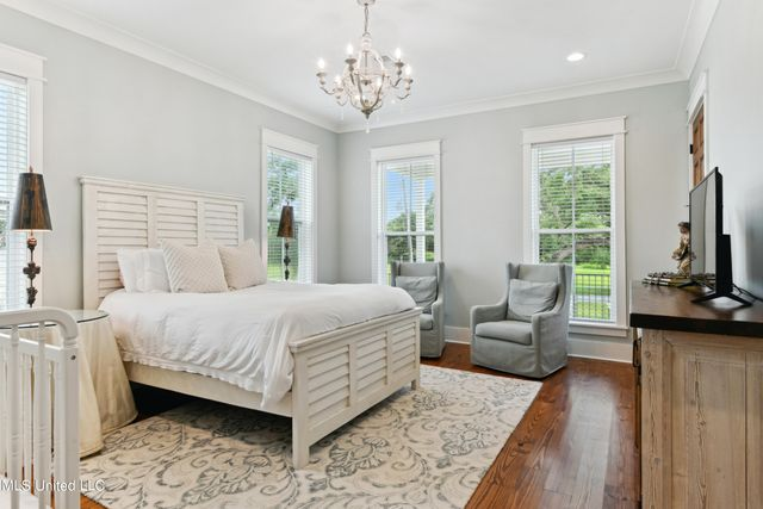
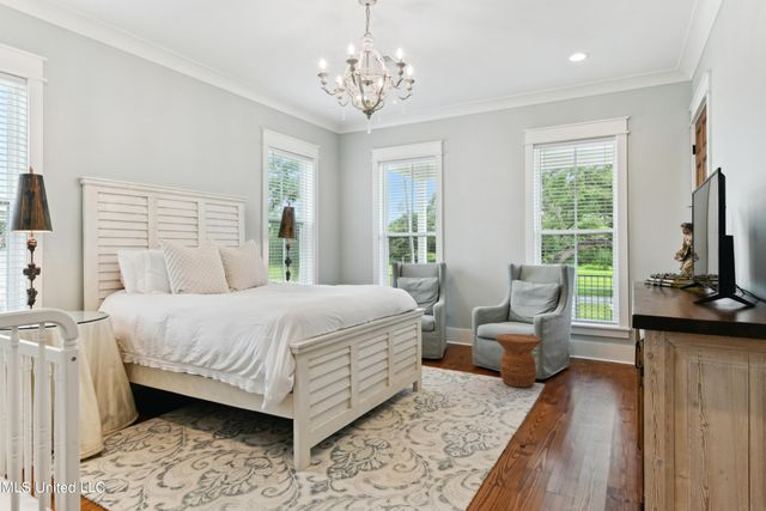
+ side table [494,333,542,389]
